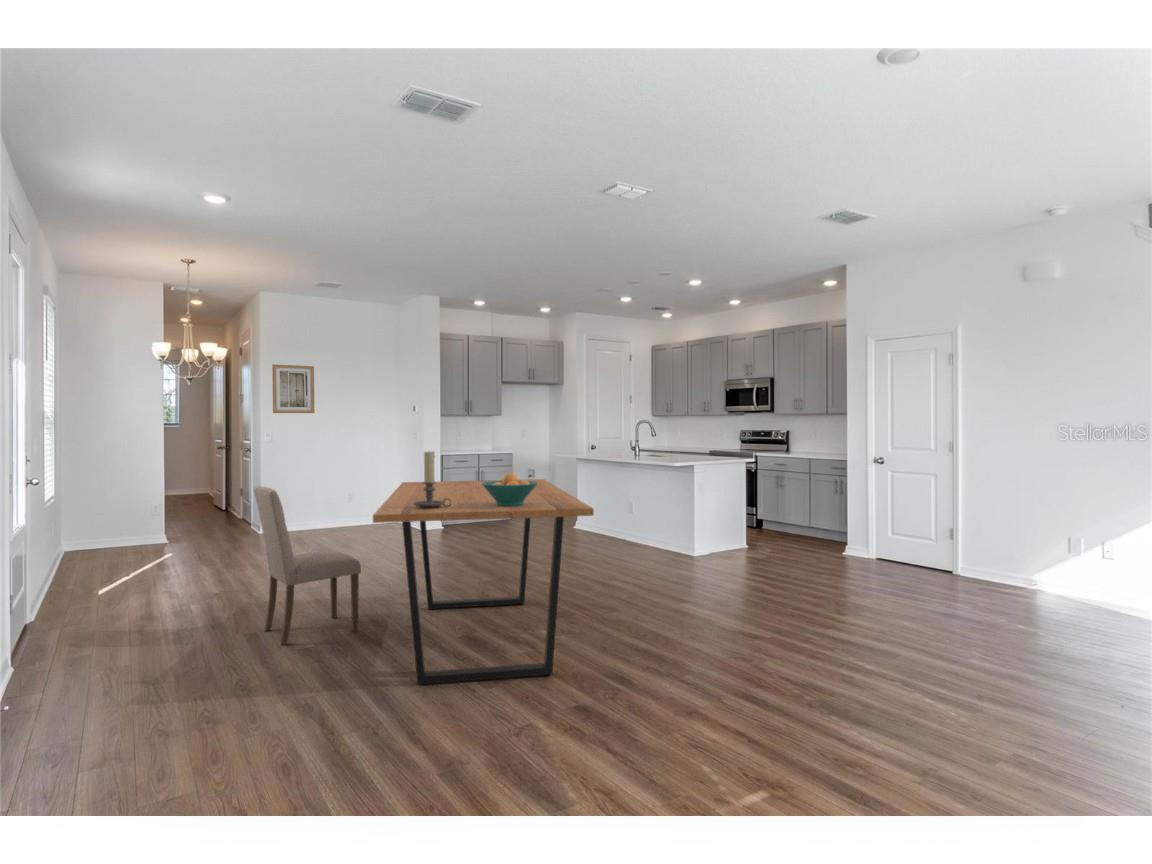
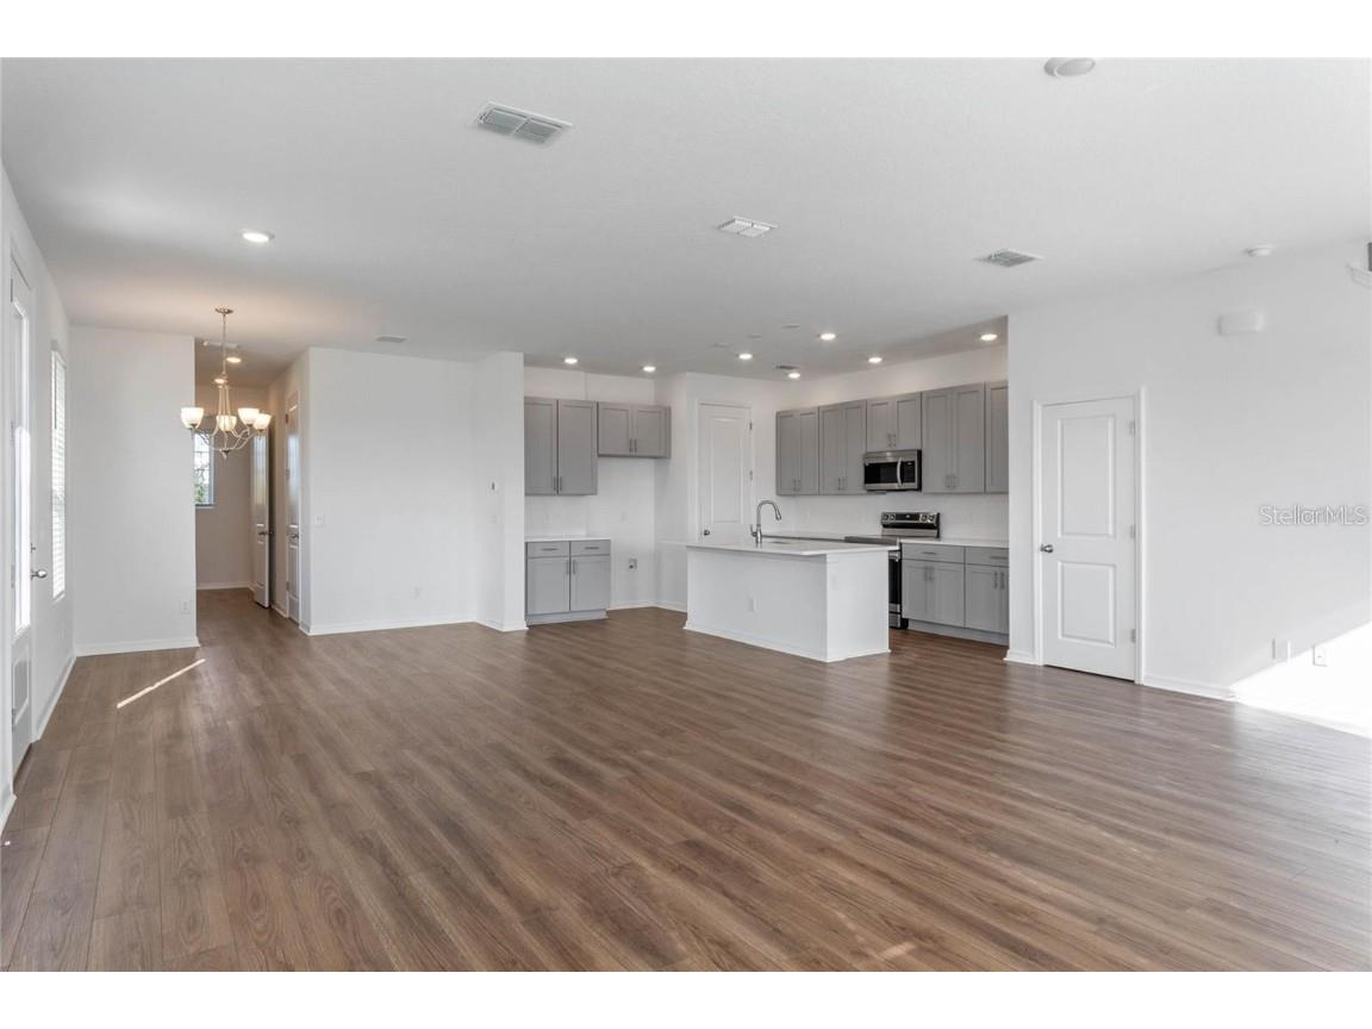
- candle holder [414,450,451,508]
- wall art [271,363,316,414]
- dining table [372,478,595,685]
- dining chair [253,485,362,646]
- fruit bowl [482,472,538,506]
